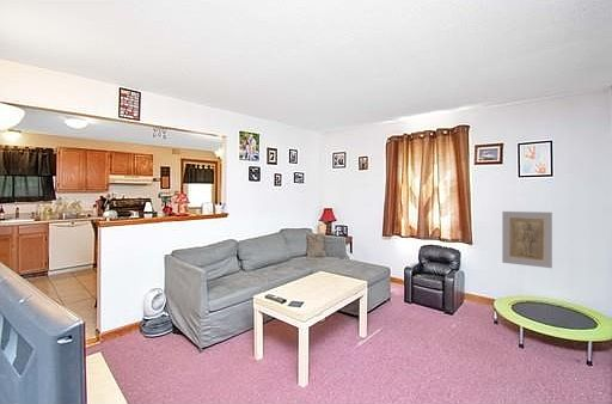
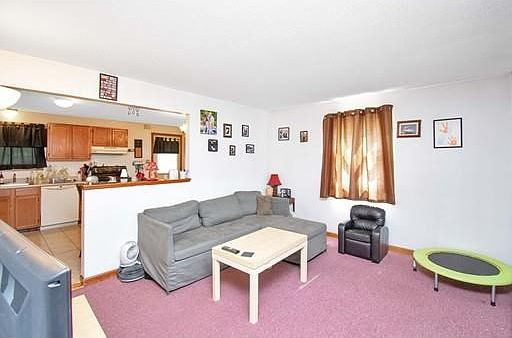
- relief plaque [501,210,553,269]
